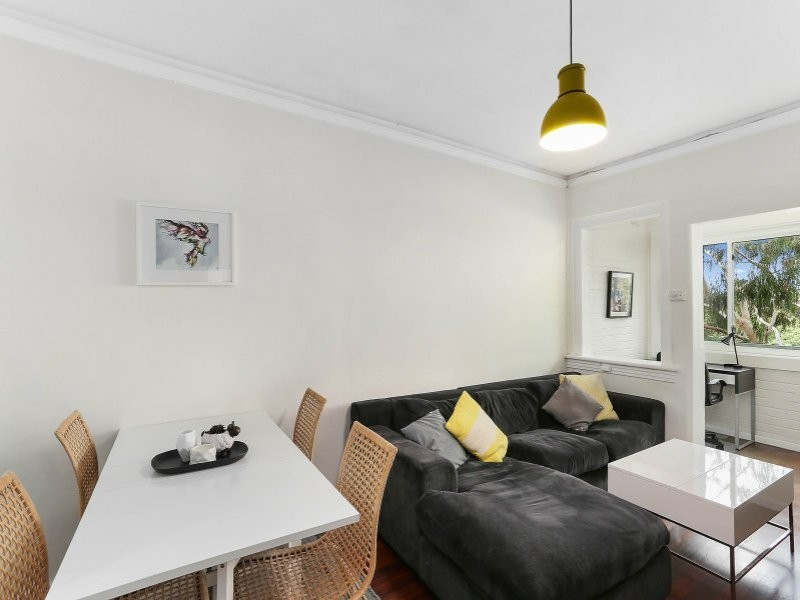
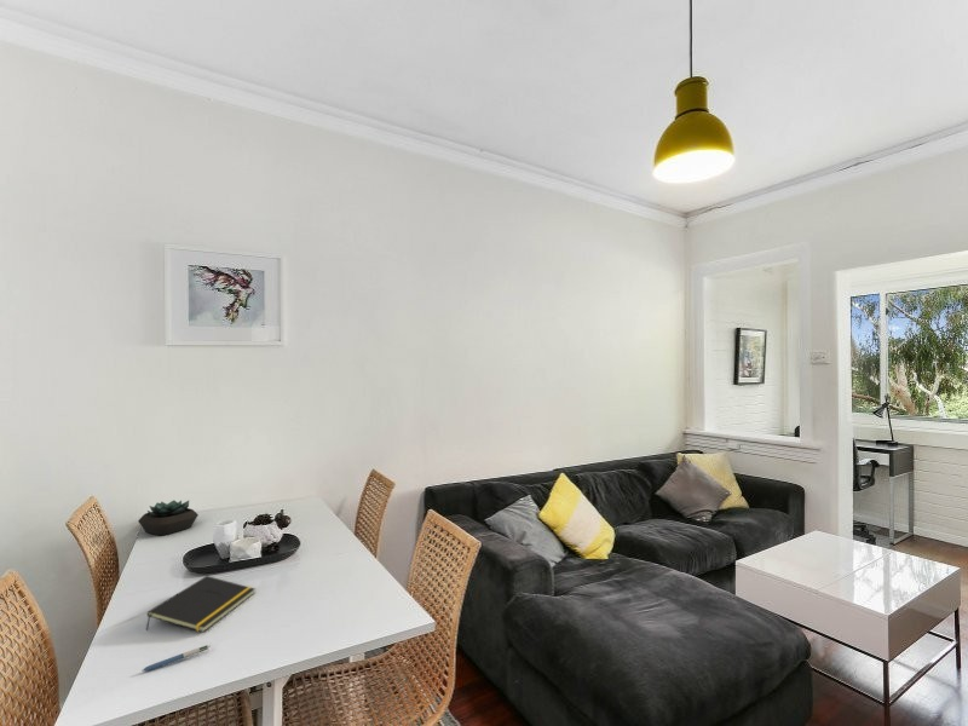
+ pen [142,644,212,672]
+ succulent plant [137,499,200,536]
+ notepad [145,575,257,633]
